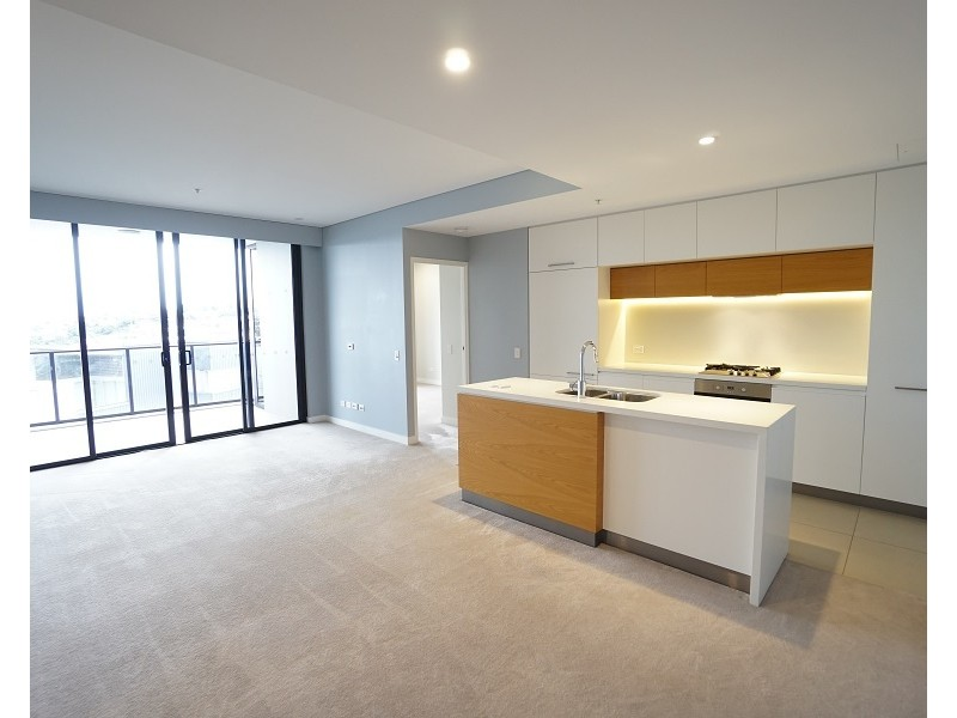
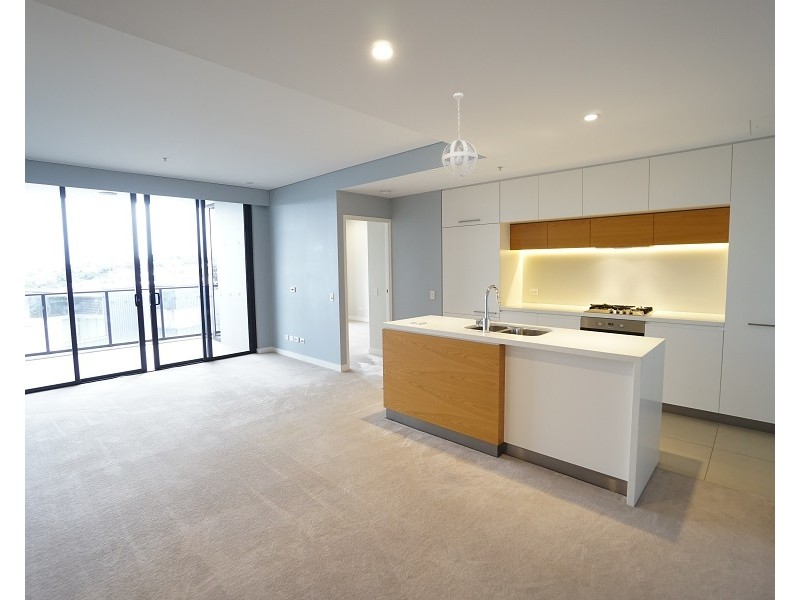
+ pendant light [441,92,479,178]
